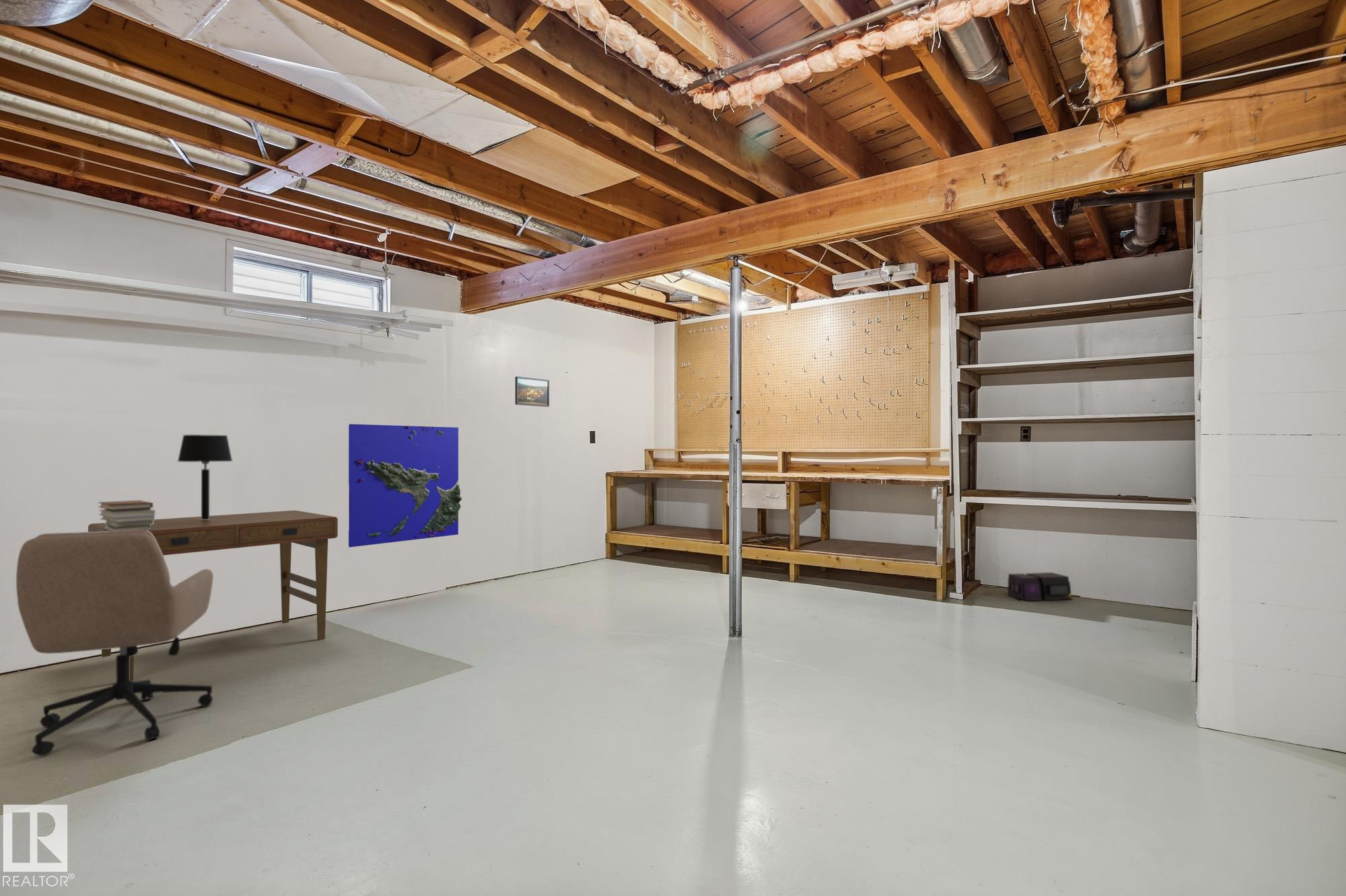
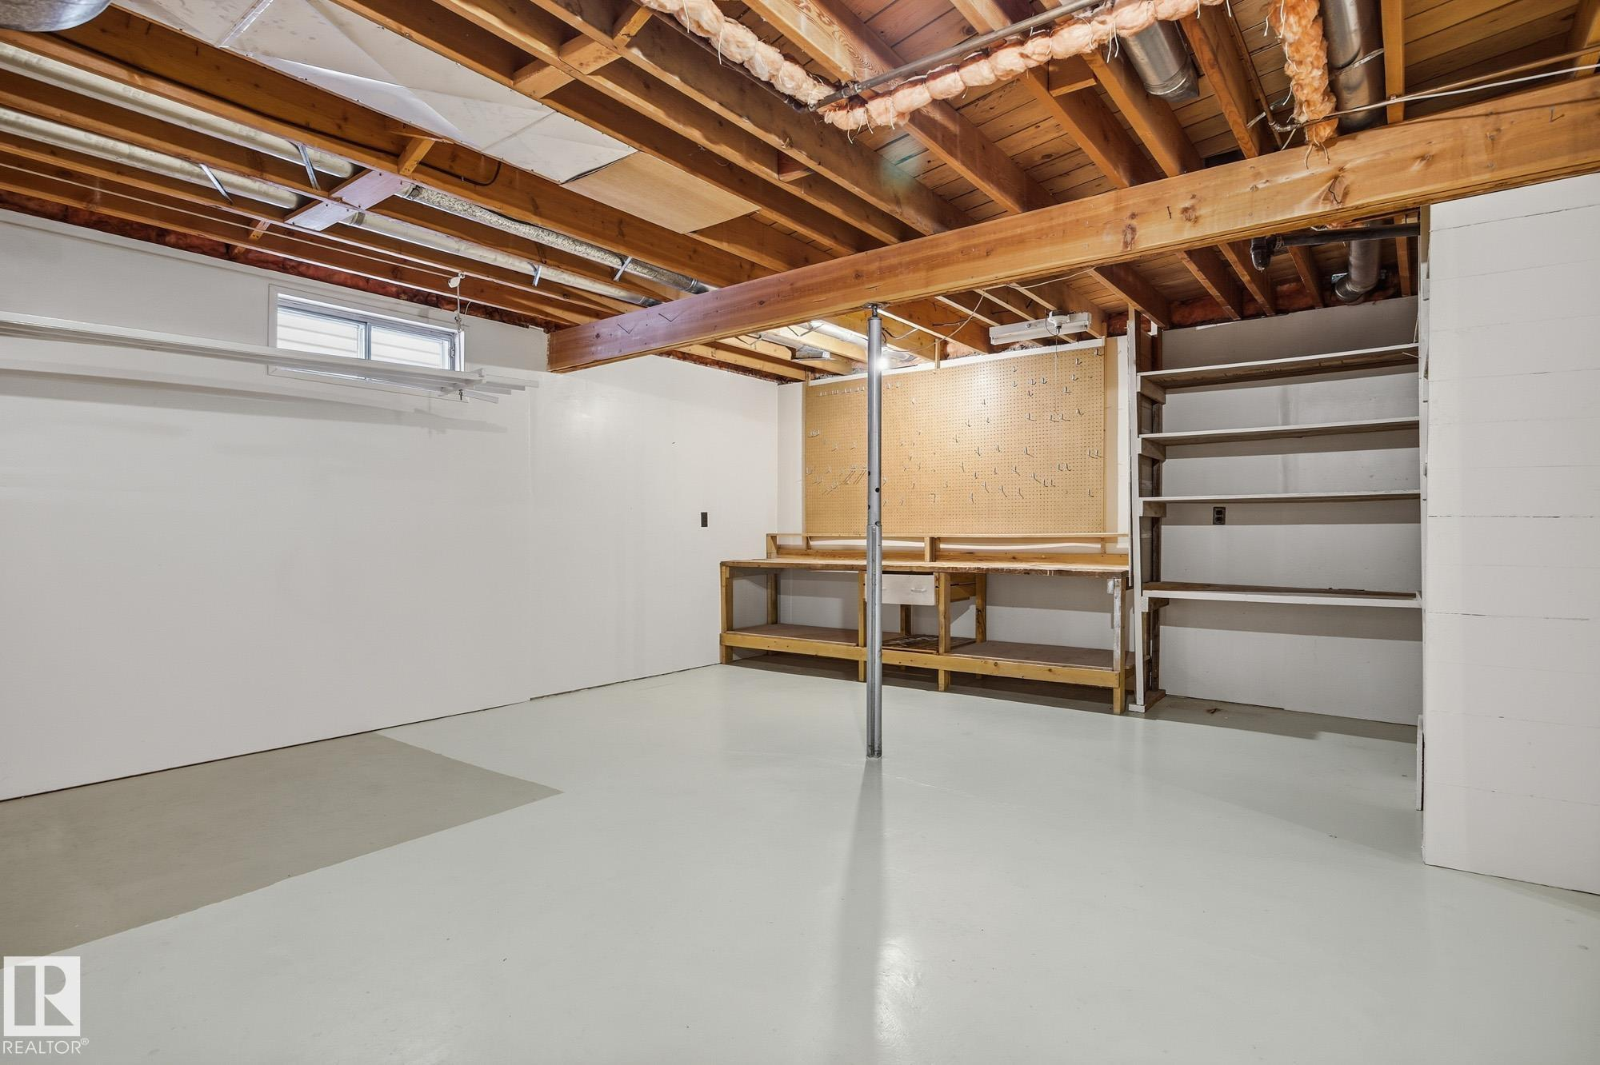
- book stack [98,500,156,531]
- air purifier [1006,572,1073,602]
- desk [87,510,339,681]
- table lamp [177,434,234,520]
- terrain map [348,423,462,548]
- office chair [15,530,214,757]
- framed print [515,376,550,408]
